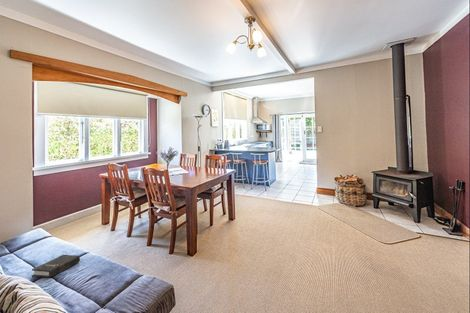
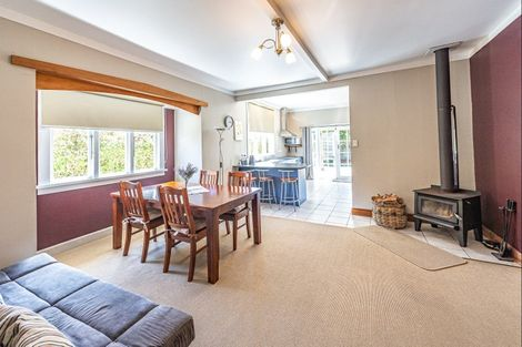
- hardback book [31,254,81,279]
